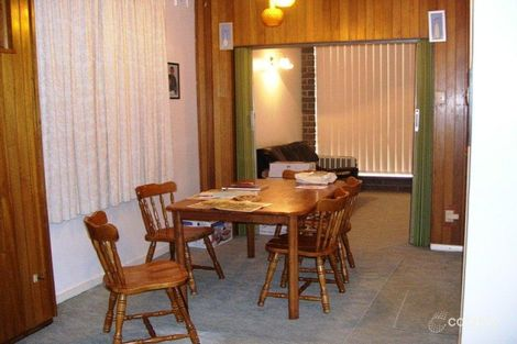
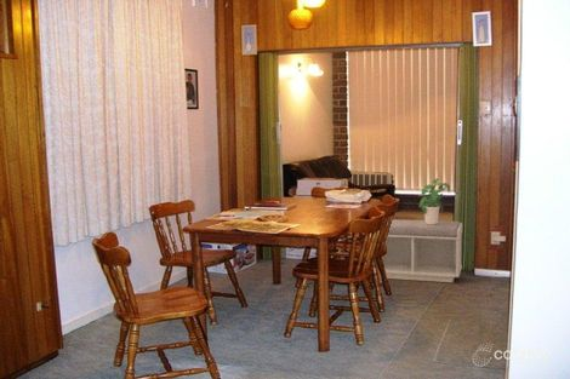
+ bench [381,218,463,283]
+ potted plant [418,177,451,224]
